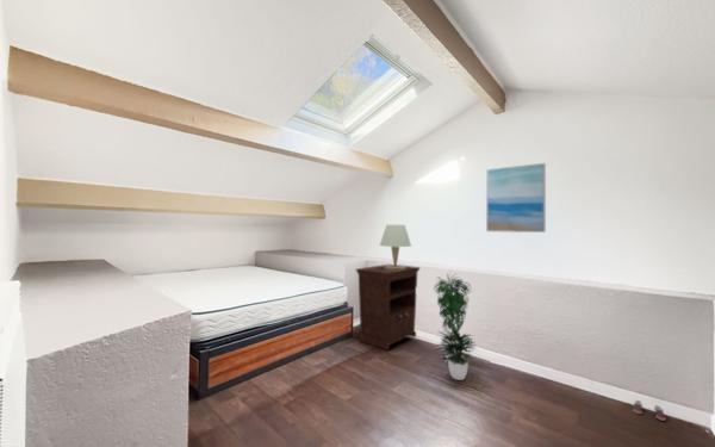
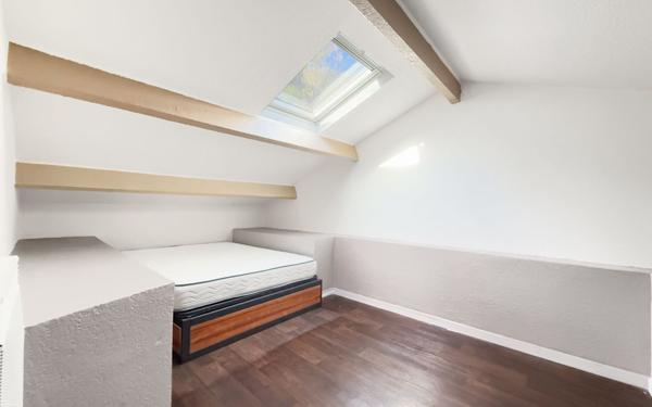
- wall art [485,162,547,234]
- nightstand [355,263,422,352]
- table lamp [379,224,412,271]
- sneaker [632,399,666,422]
- potted plant [431,271,478,381]
